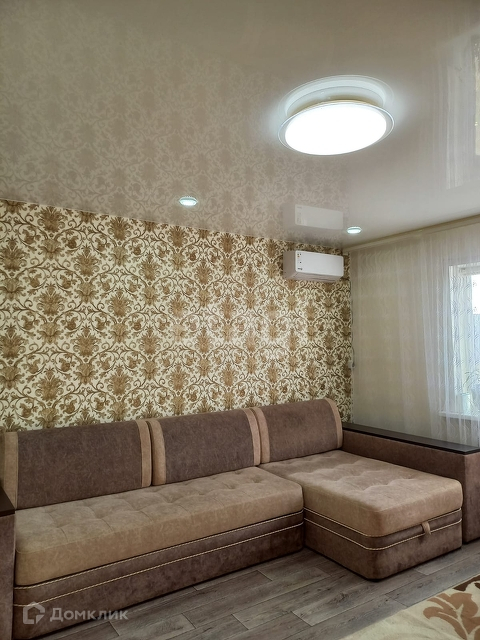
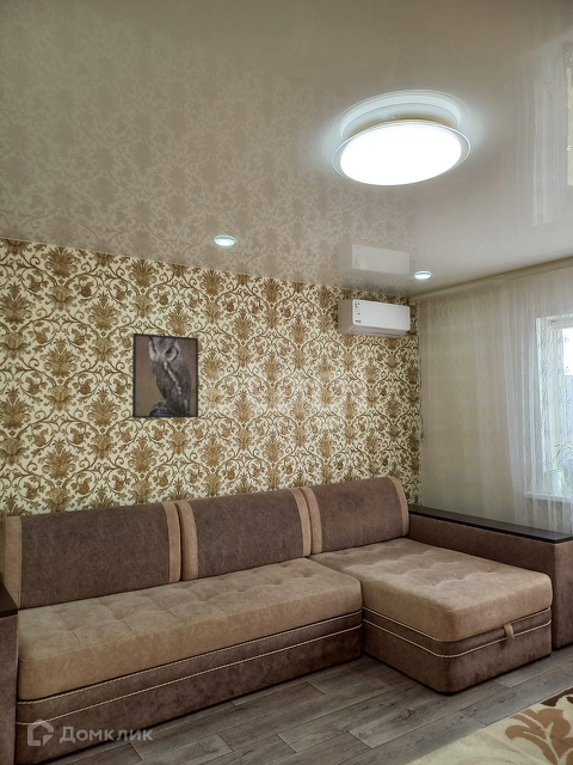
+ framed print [131,332,199,420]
